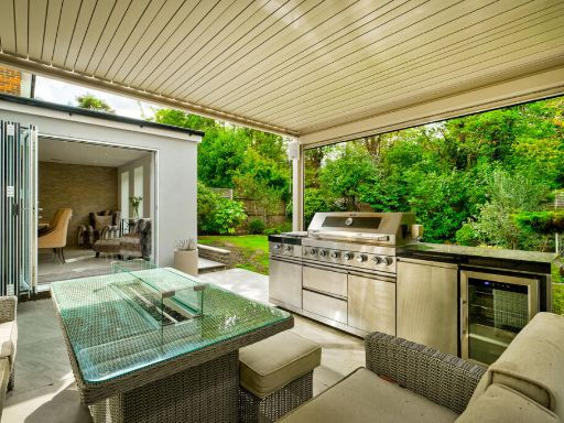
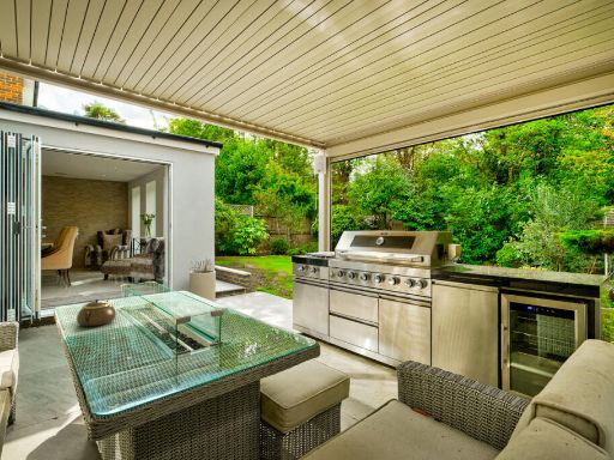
+ teapot [76,298,118,327]
